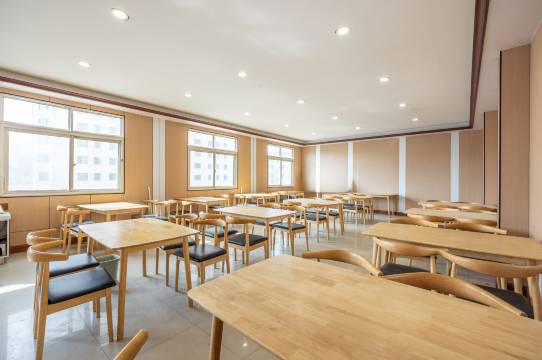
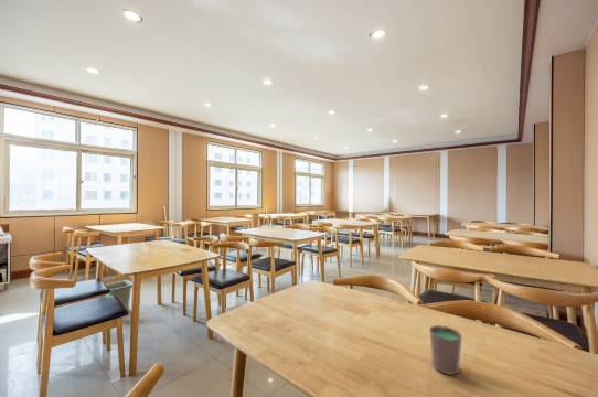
+ cup [428,324,463,376]
